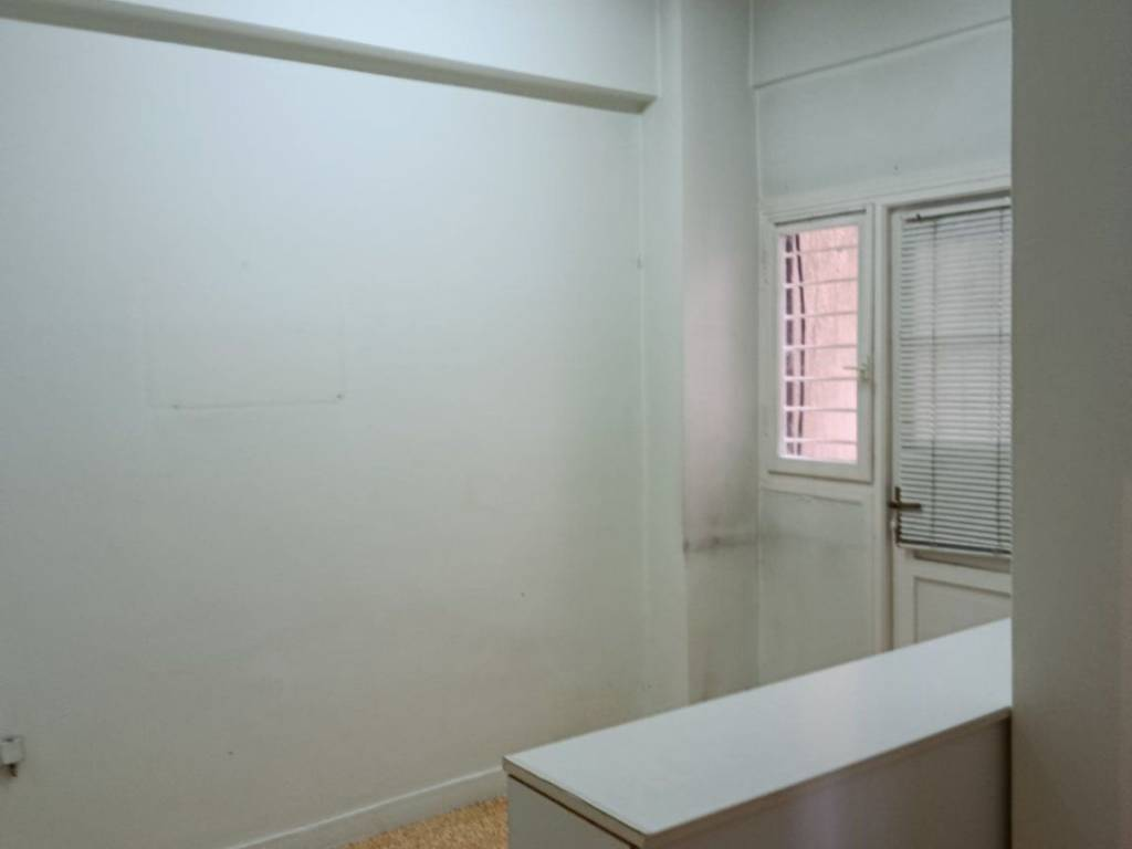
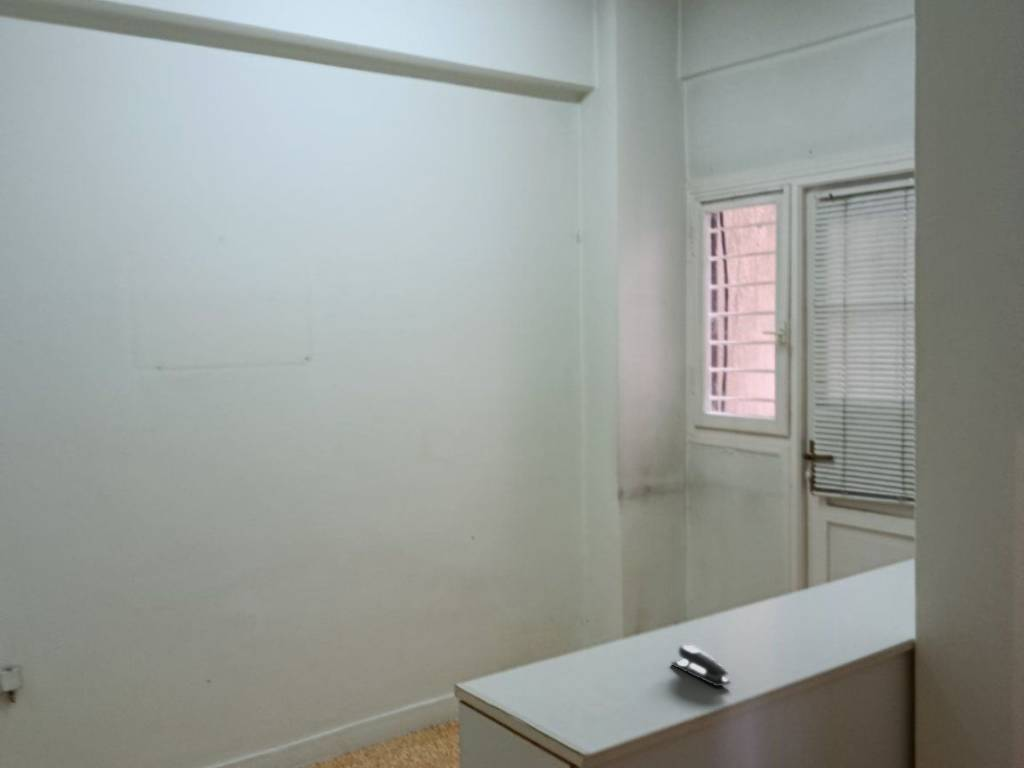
+ stapler [670,644,731,688]
